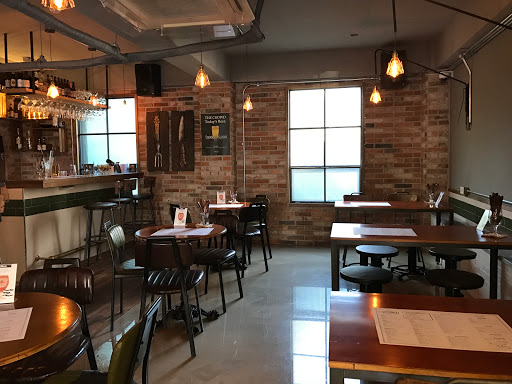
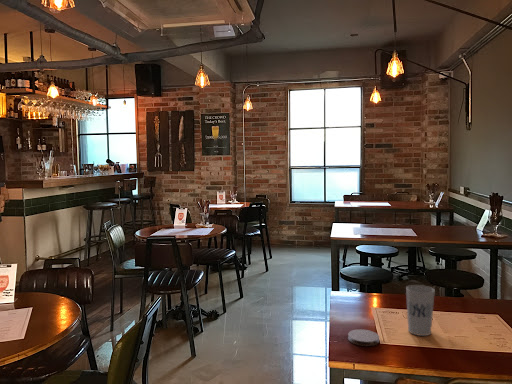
+ coaster [347,328,380,347]
+ cup [405,284,436,337]
